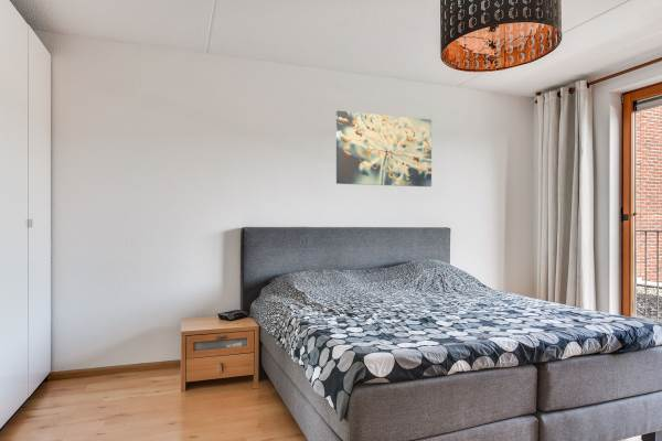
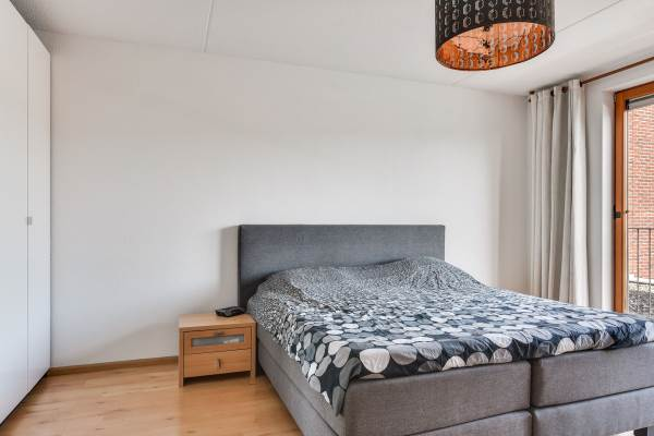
- wall art [335,109,433,187]
